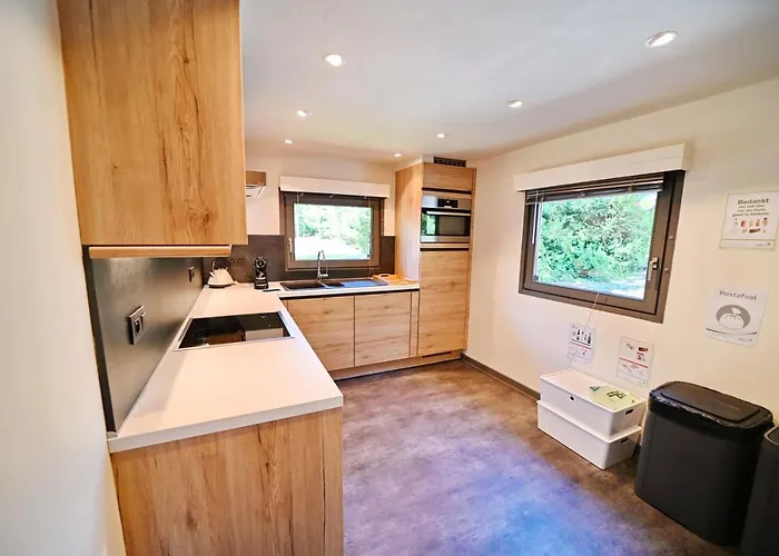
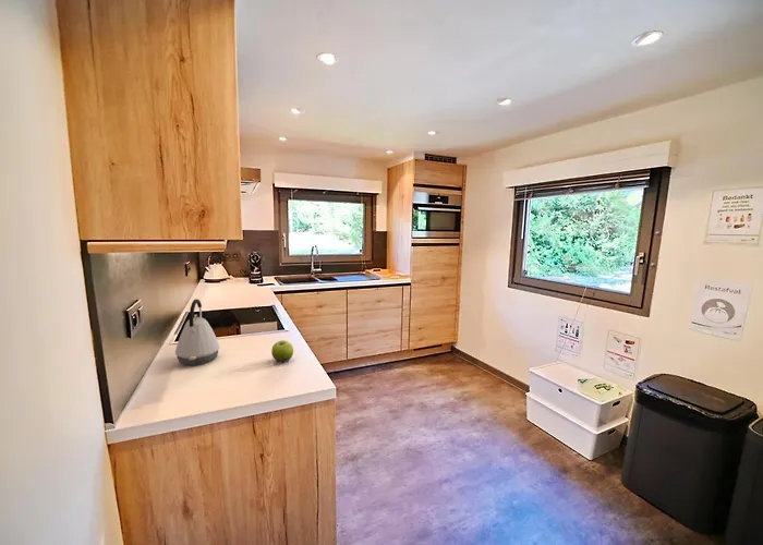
+ kettle [174,299,220,366]
+ fruit [270,339,294,363]
